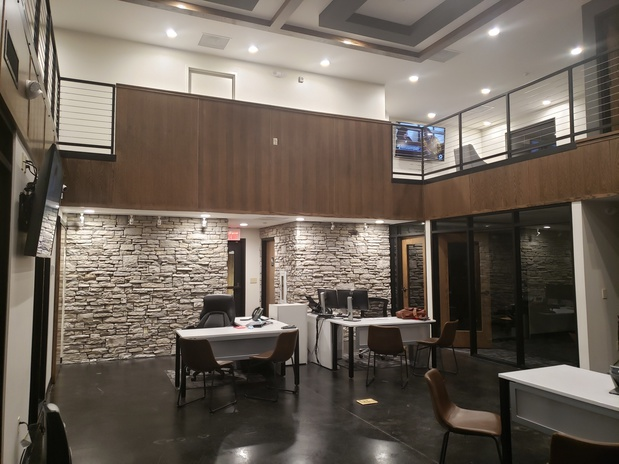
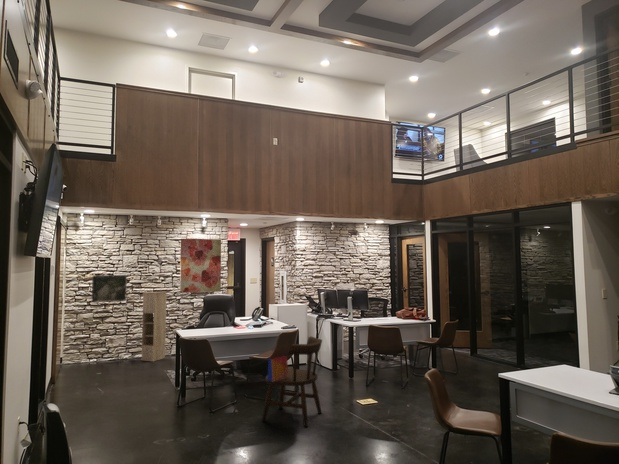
+ storage cabinet [141,291,167,362]
+ wall art [179,238,222,294]
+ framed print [91,274,128,303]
+ shopping bag [267,345,289,382]
+ dining chair [261,335,323,428]
